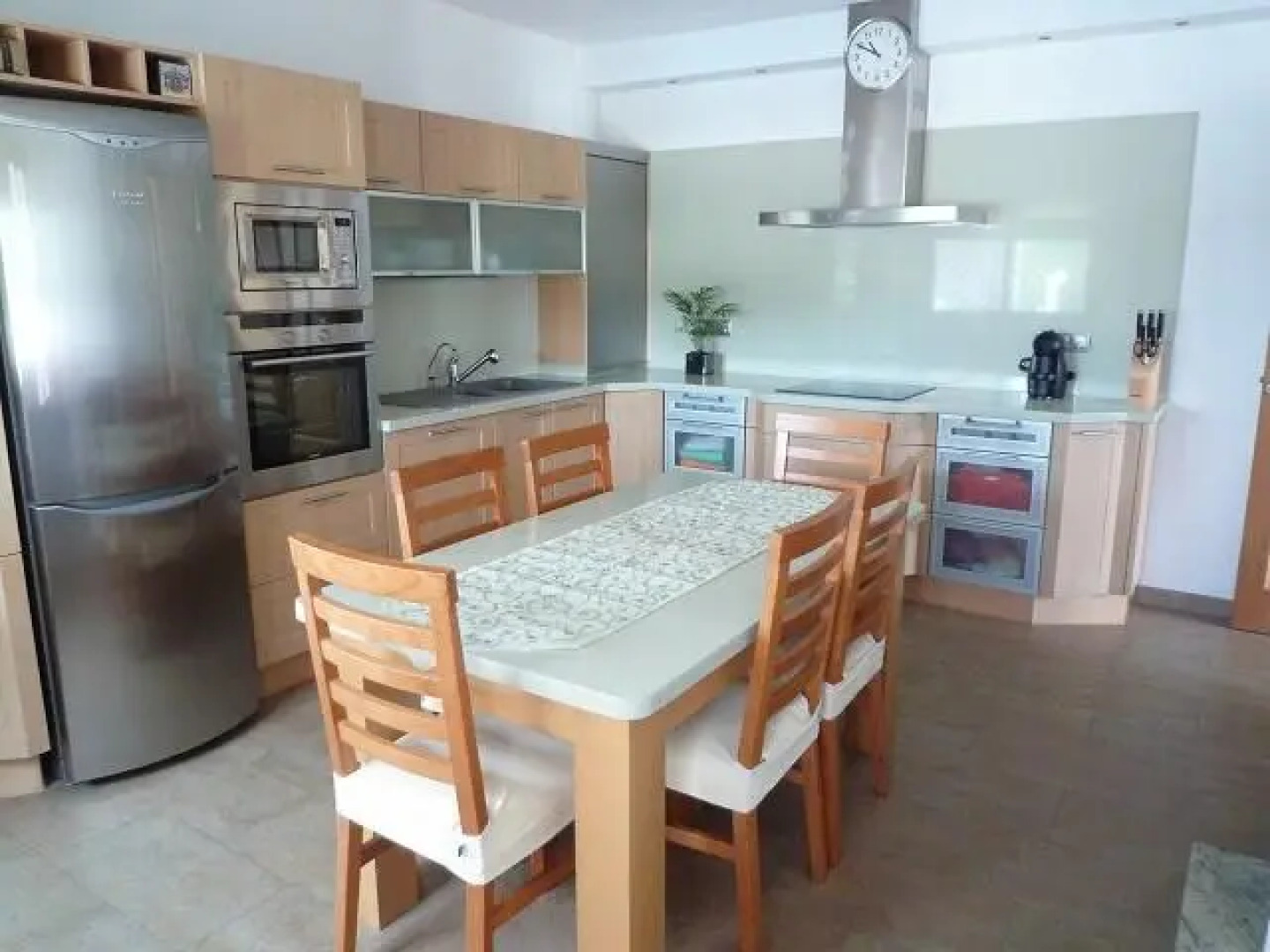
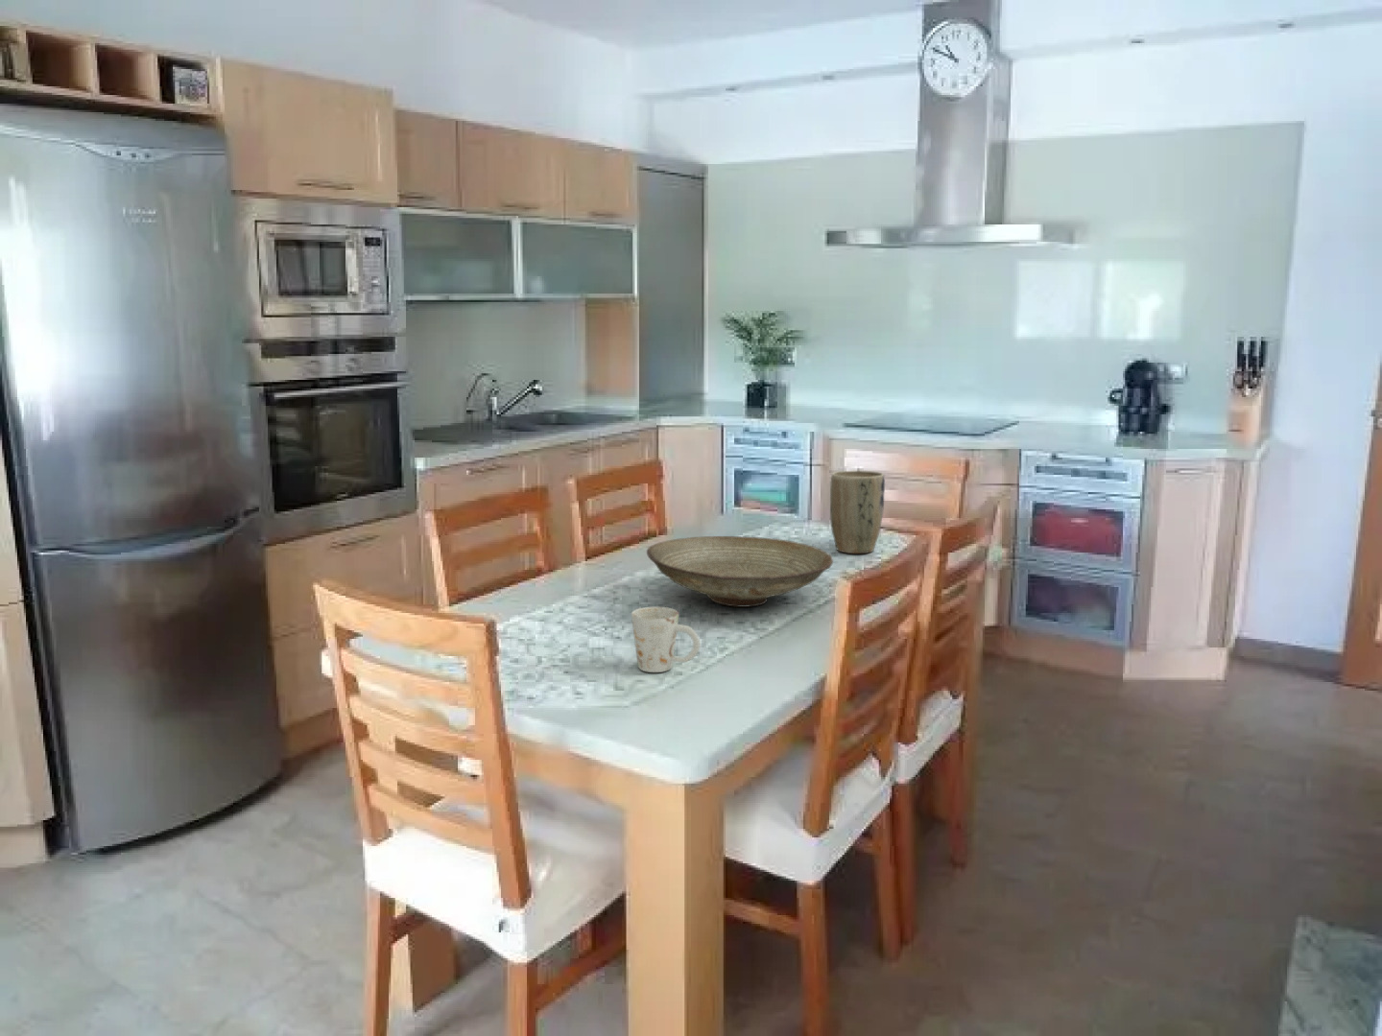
+ mug [630,606,701,674]
+ decorative bowl [646,535,834,608]
+ plant pot [829,469,886,554]
